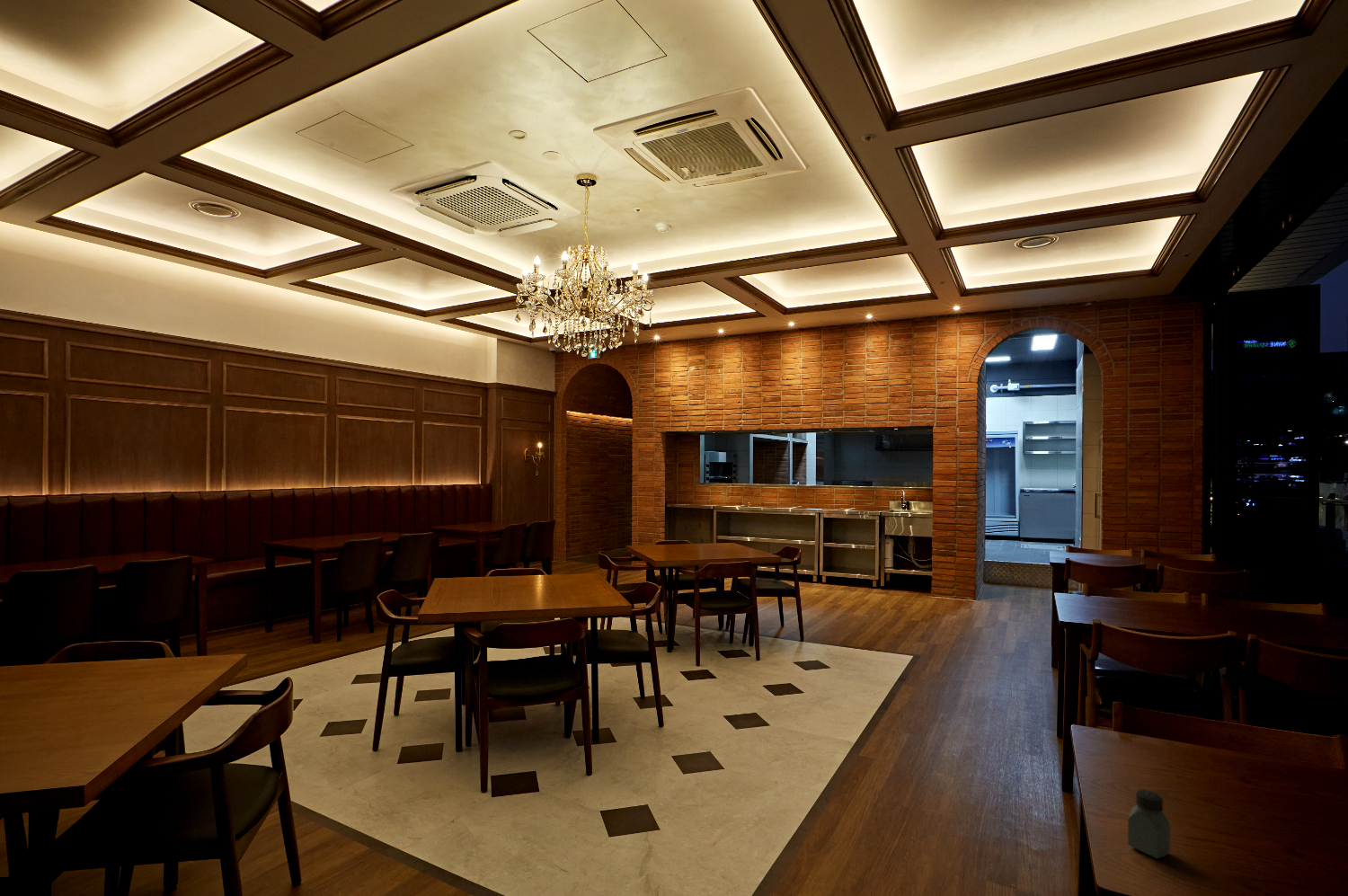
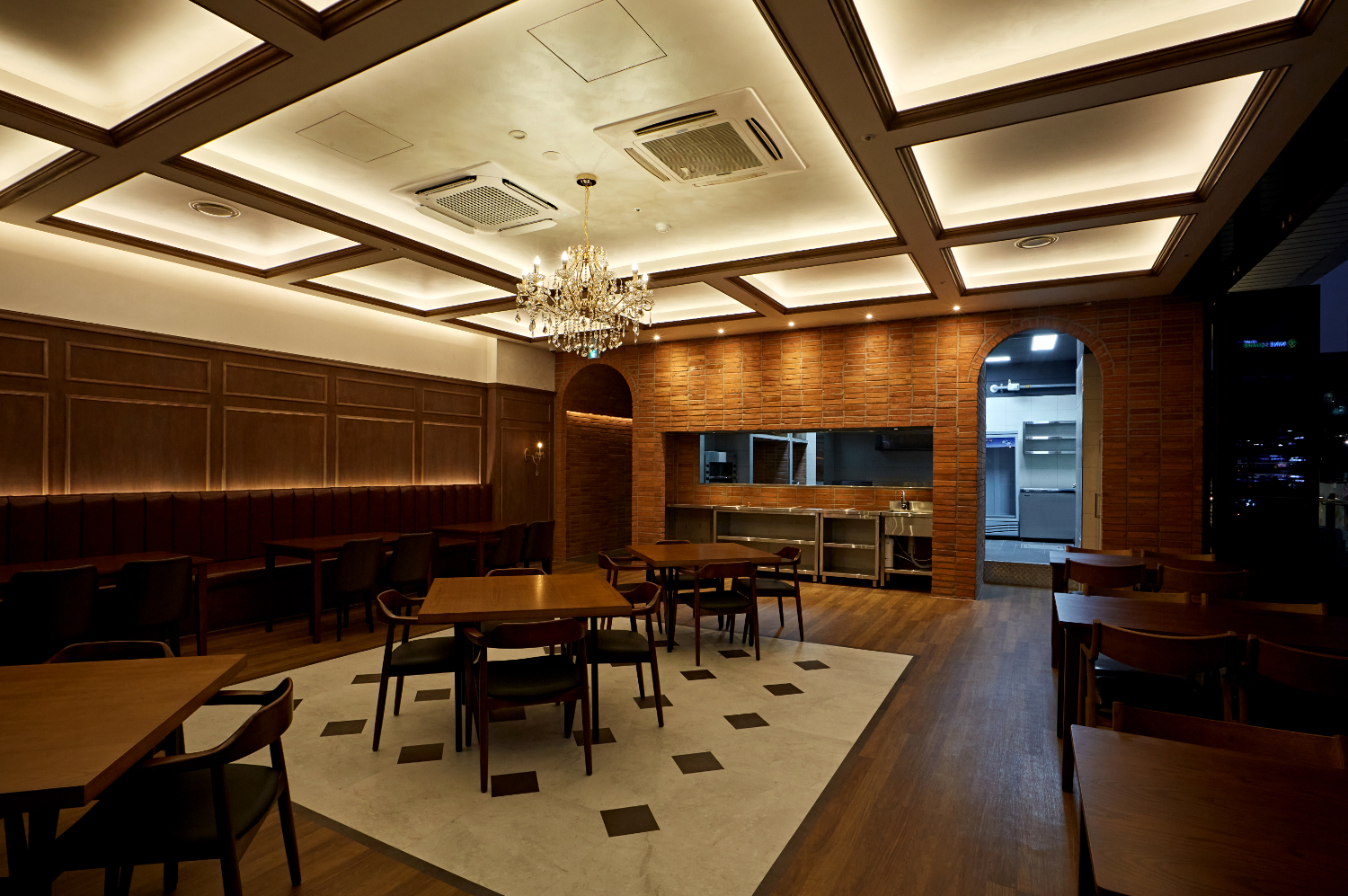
- saltshaker [1127,789,1171,859]
